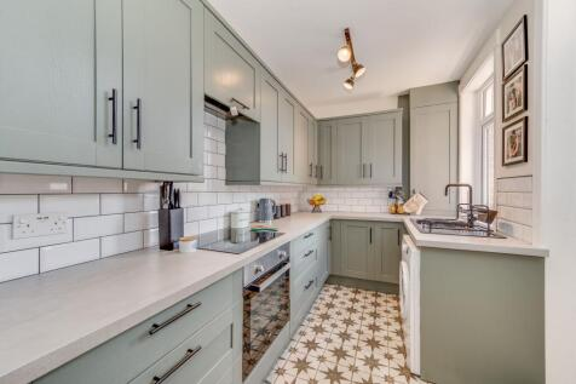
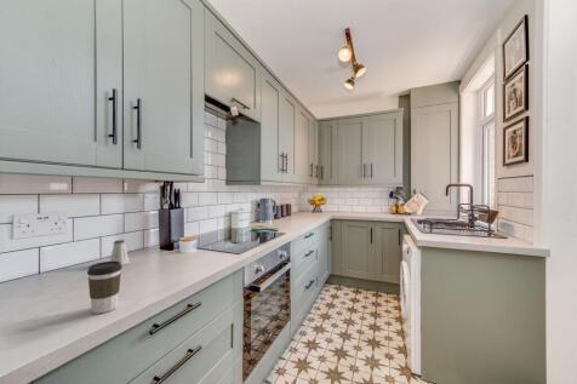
+ coffee cup [86,260,122,315]
+ saltshaker [109,239,131,266]
